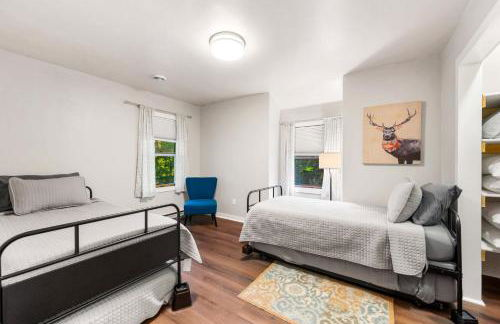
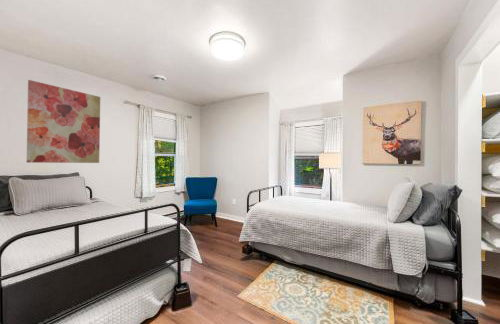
+ wall art [26,79,101,164]
